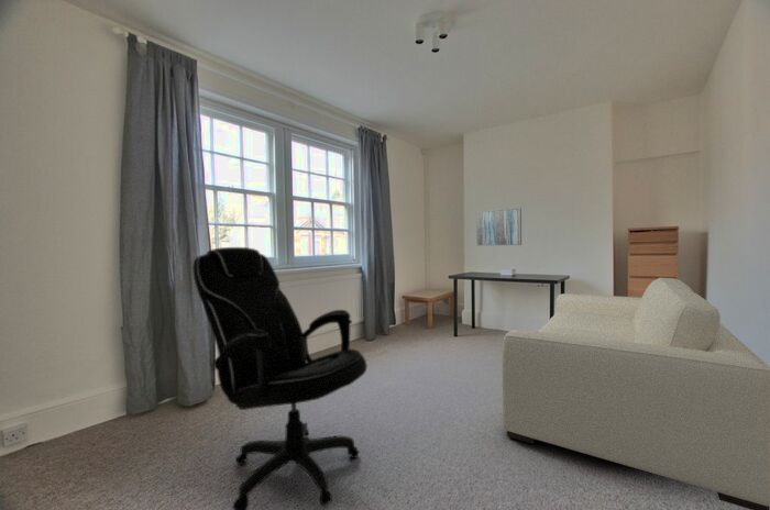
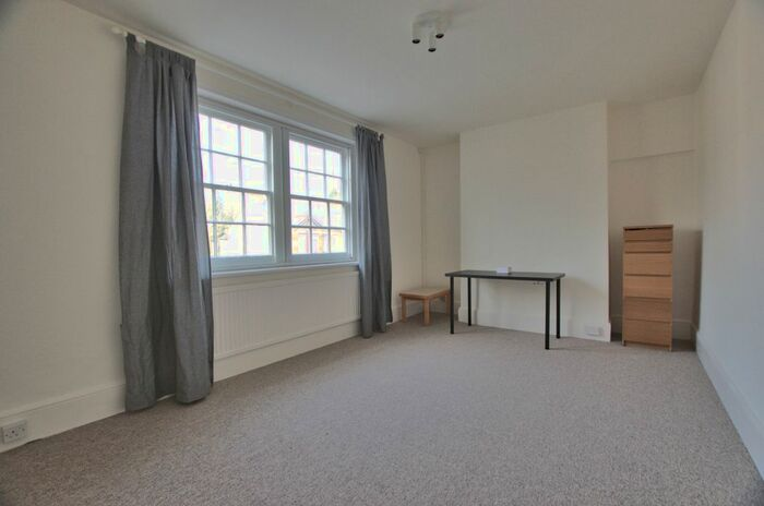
- wall art [475,207,522,247]
- sofa [501,277,770,510]
- office chair [191,246,369,510]
